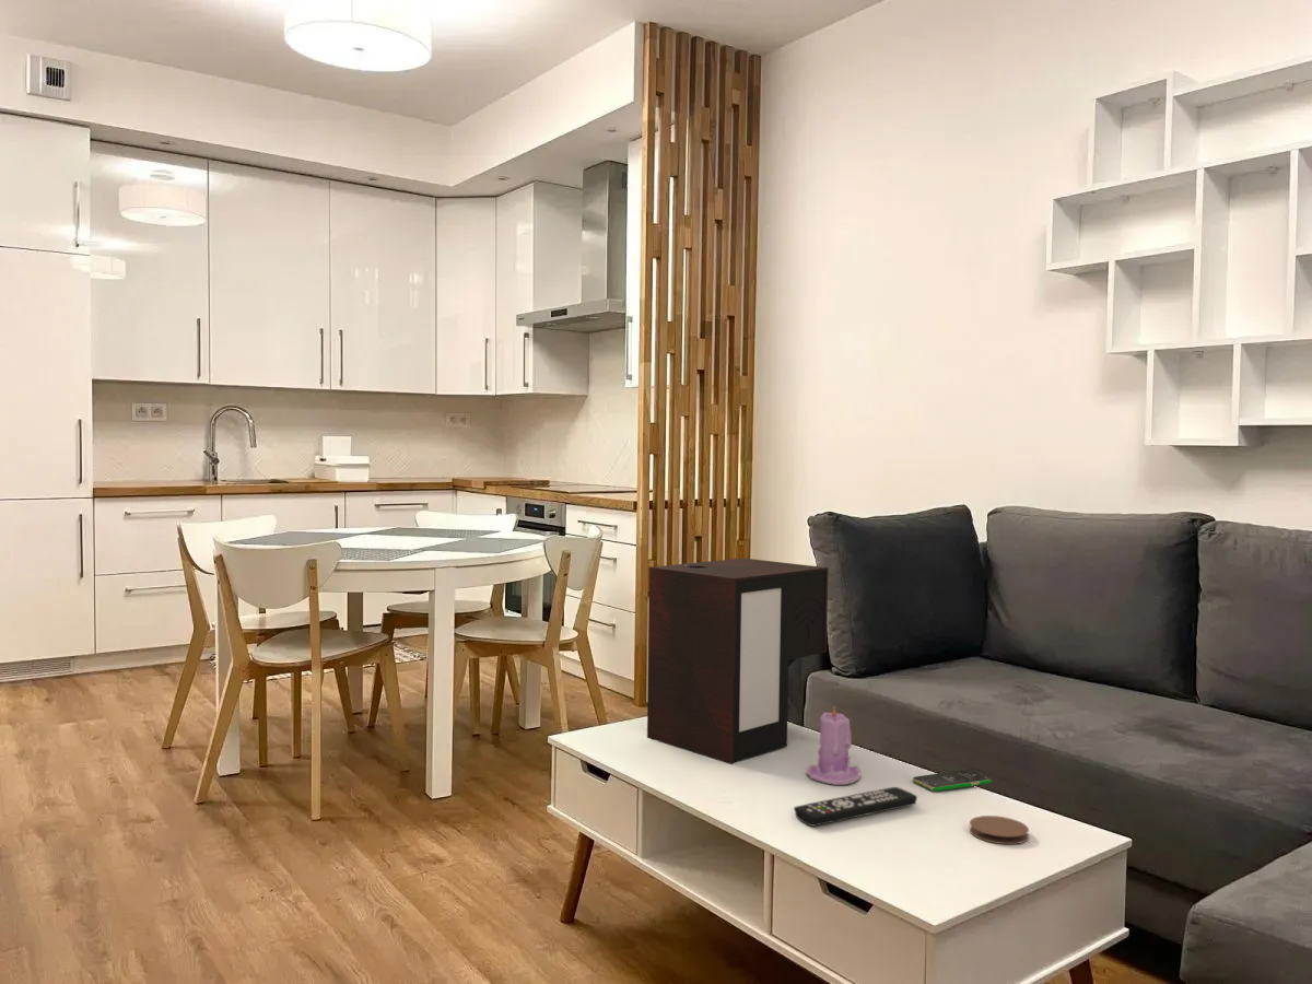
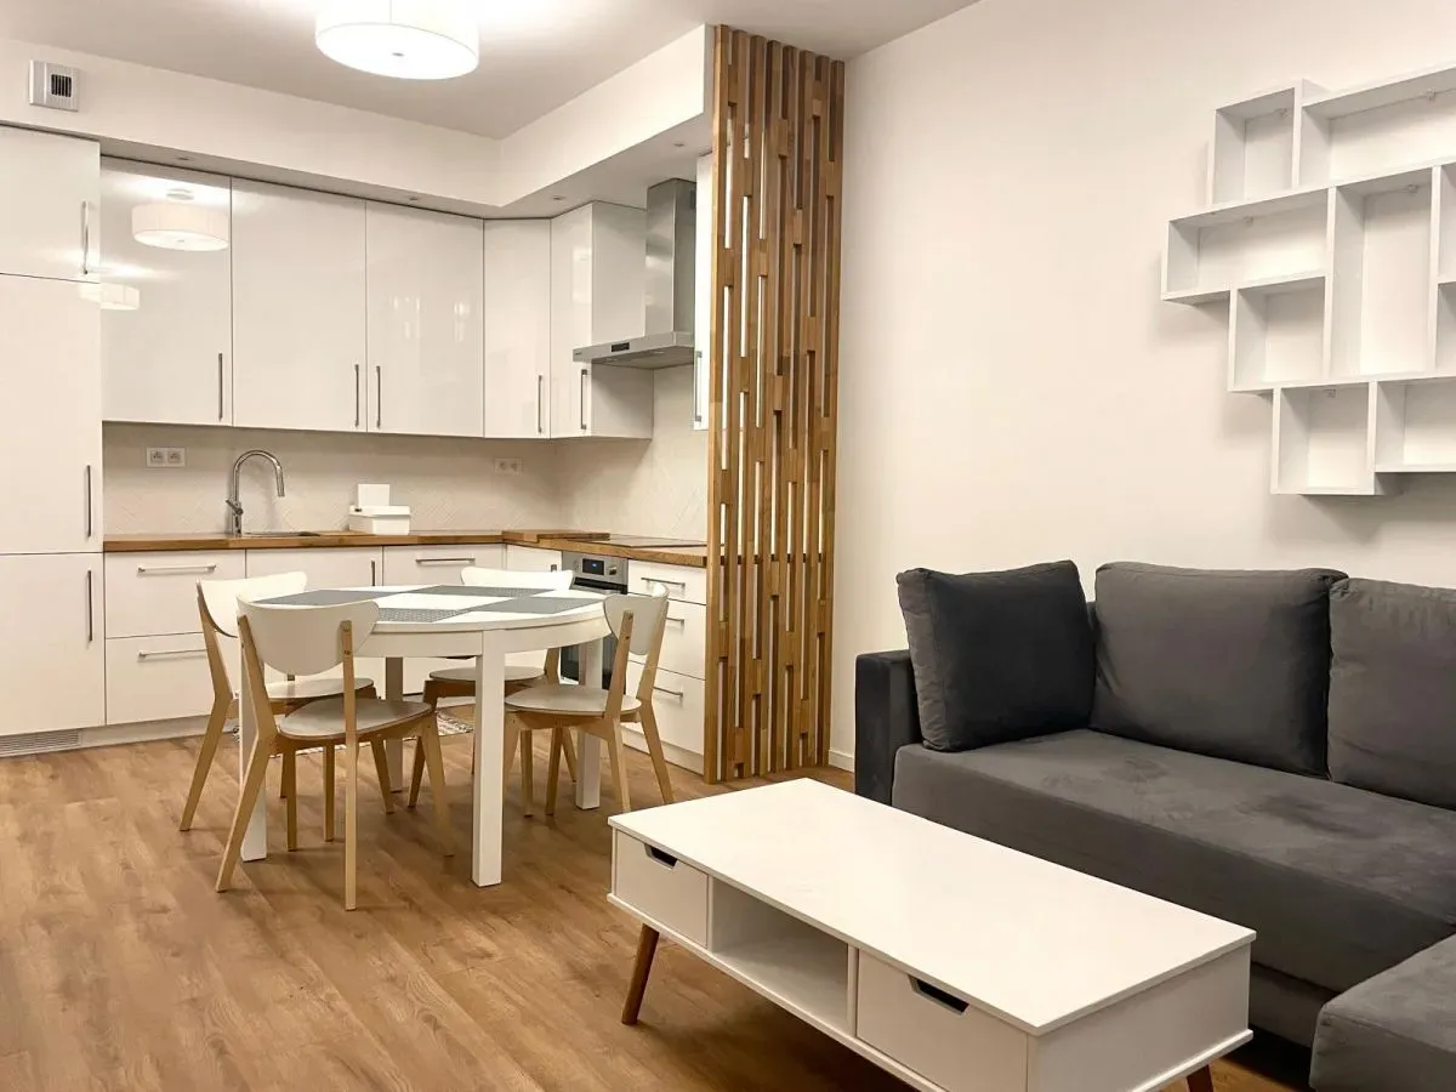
- smartphone [912,769,993,793]
- candle [805,707,862,786]
- coaster [969,815,1030,845]
- remote control [793,786,918,827]
- speaker [646,557,829,765]
